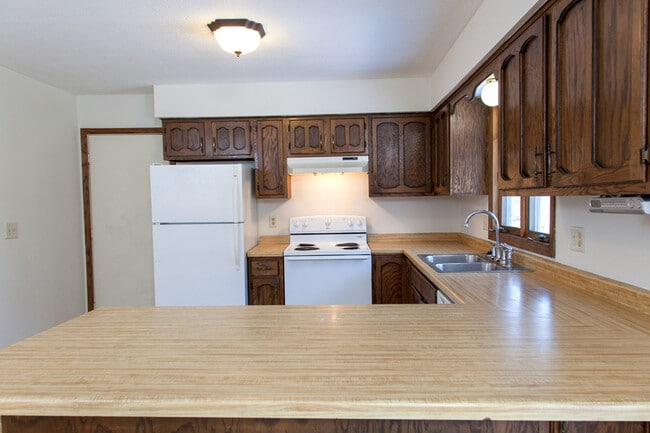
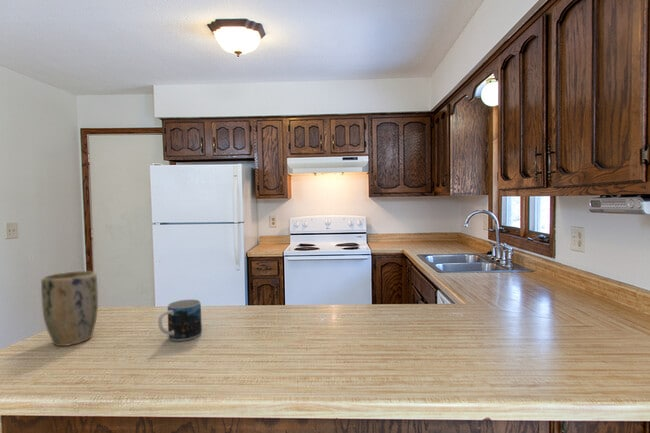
+ plant pot [40,270,99,347]
+ mug [157,299,203,342]
